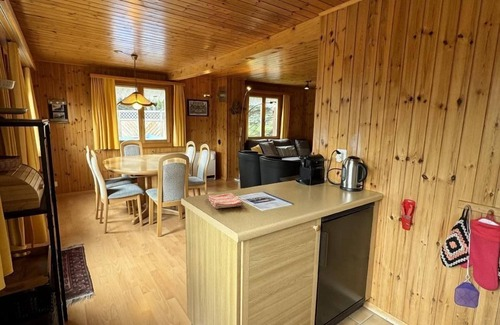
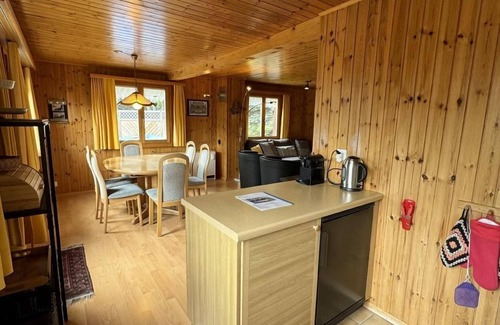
- dish towel [206,192,244,210]
